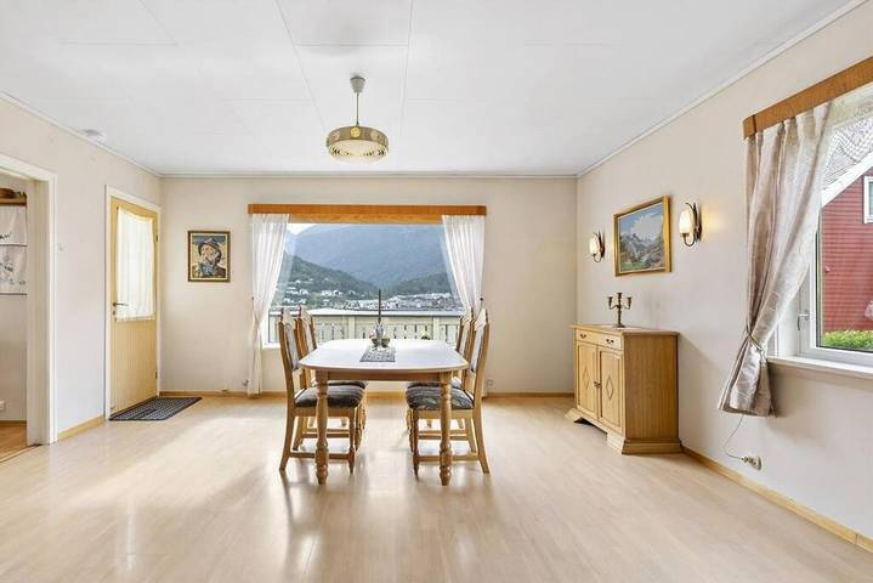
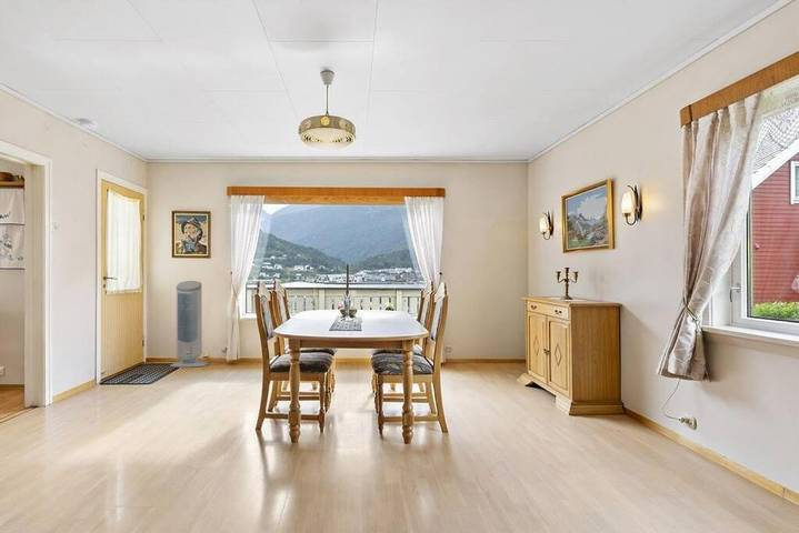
+ air purifier [169,280,209,369]
